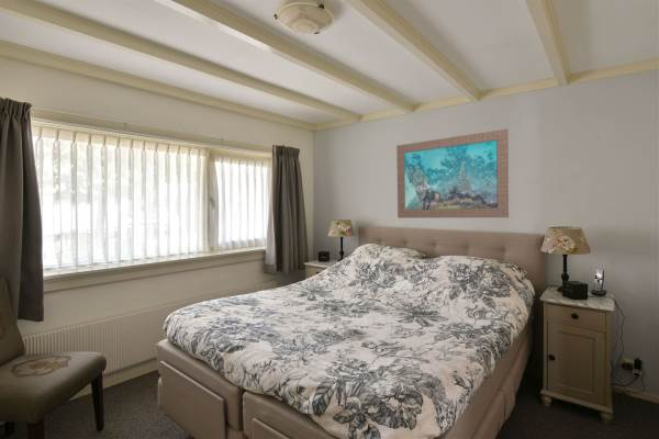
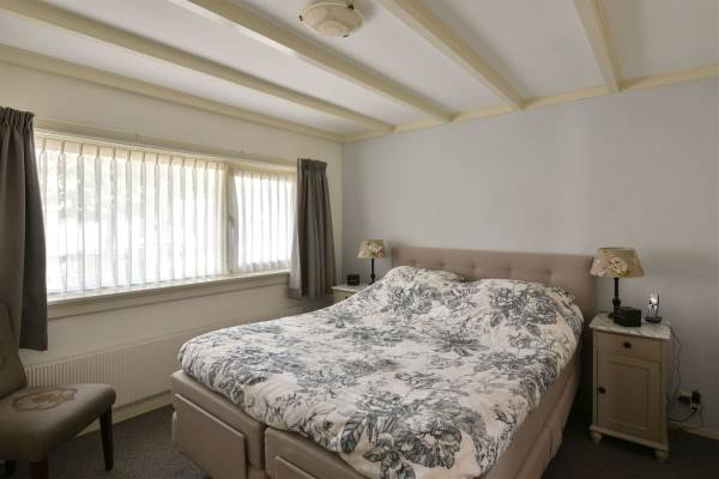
- wall art [395,127,510,219]
